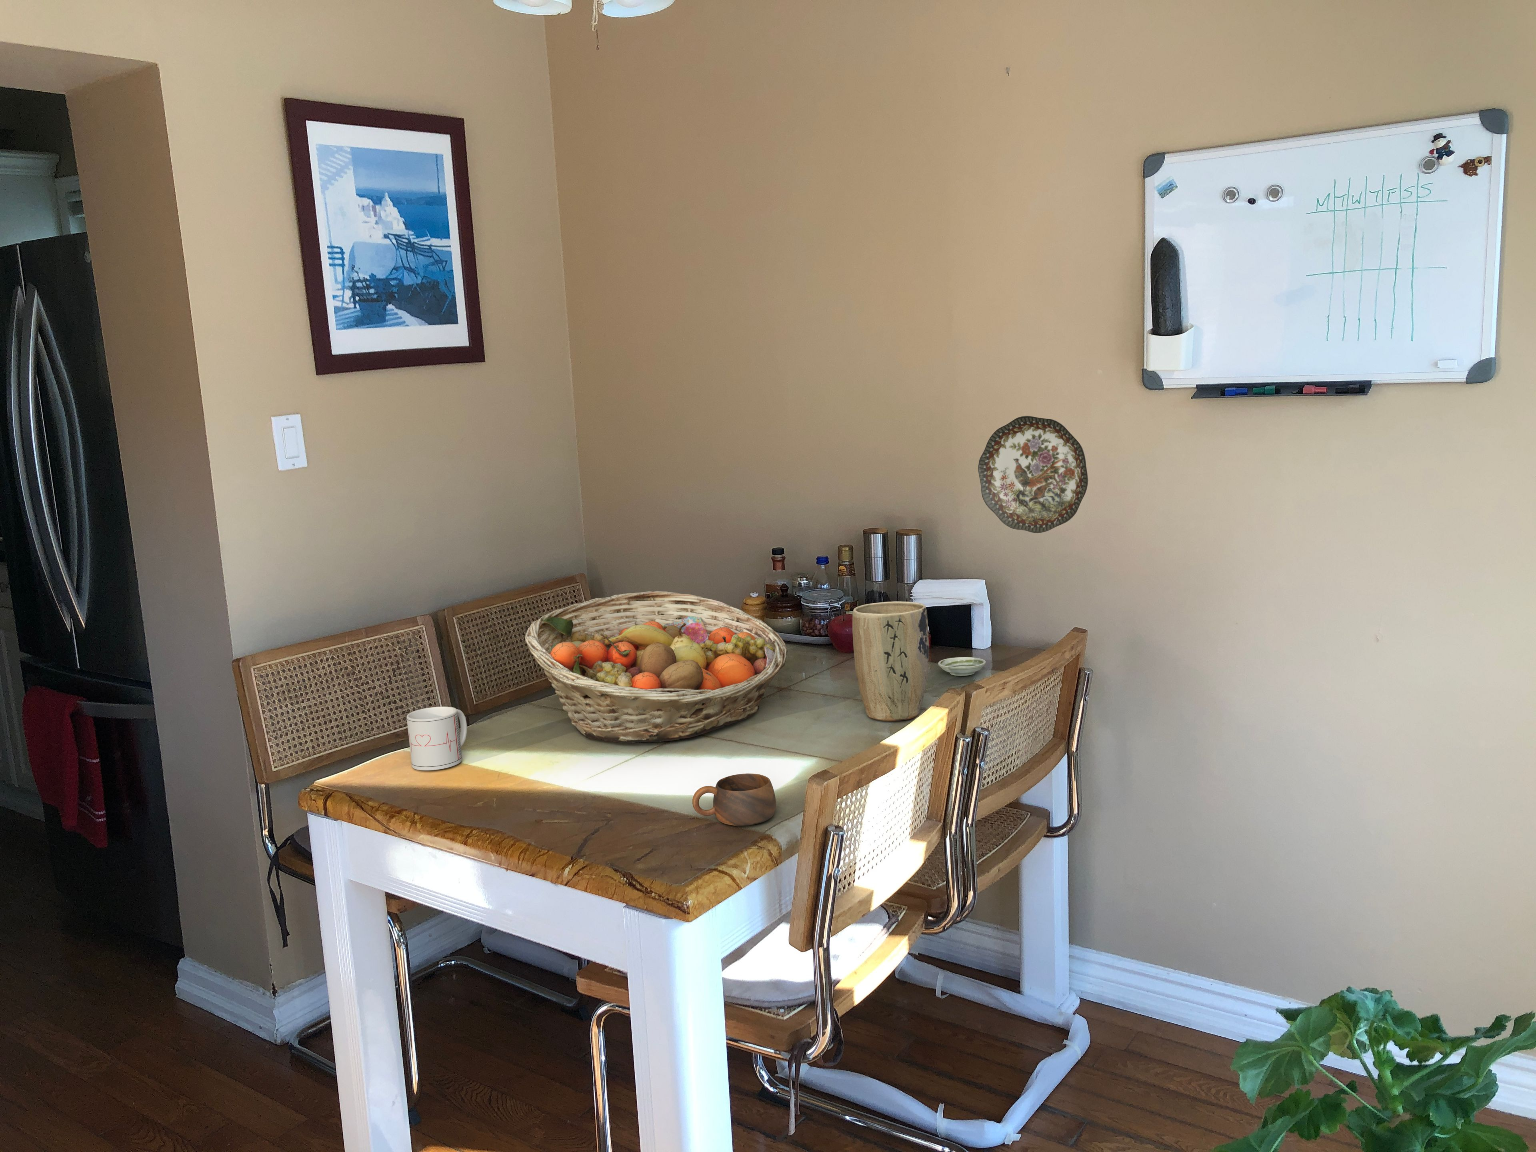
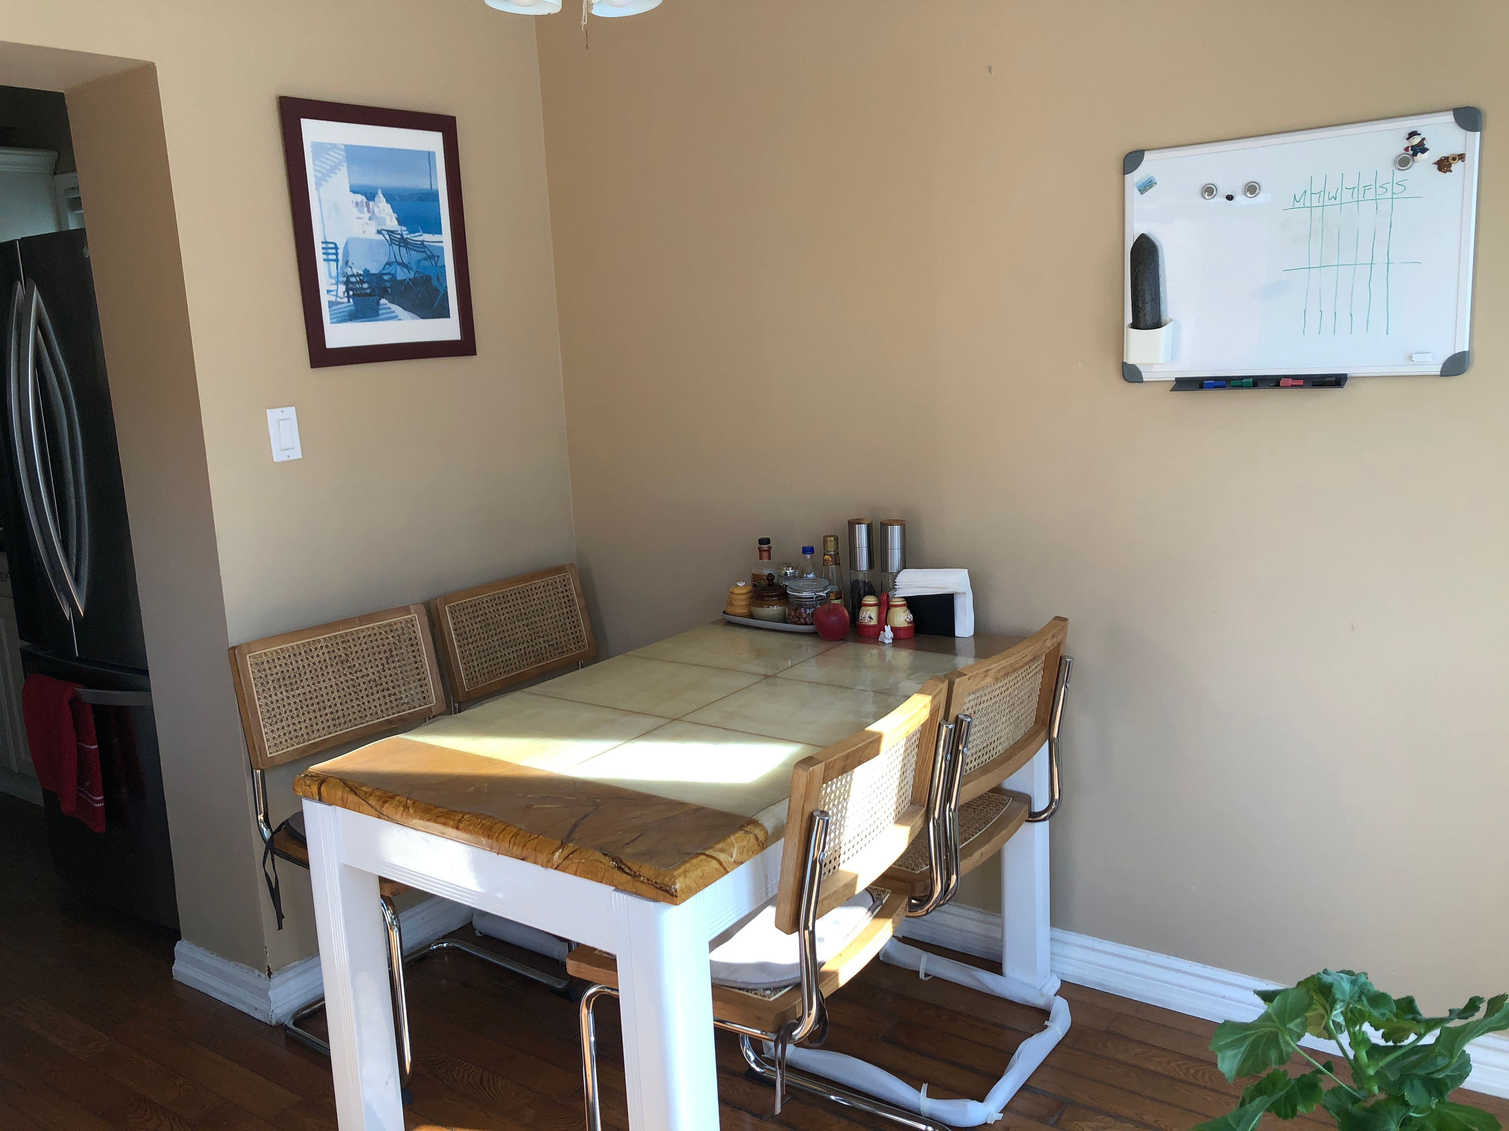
- saucer [937,657,987,676]
- cup [692,773,776,826]
- fruit basket [525,591,789,744]
- mug [406,705,467,771]
- plant pot [851,600,930,721]
- decorative plate [977,415,1089,534]
